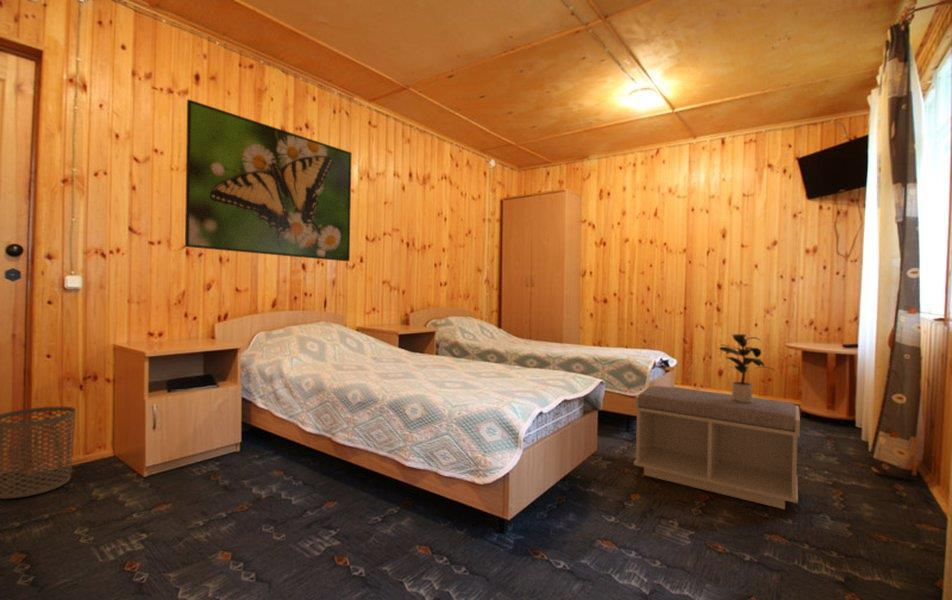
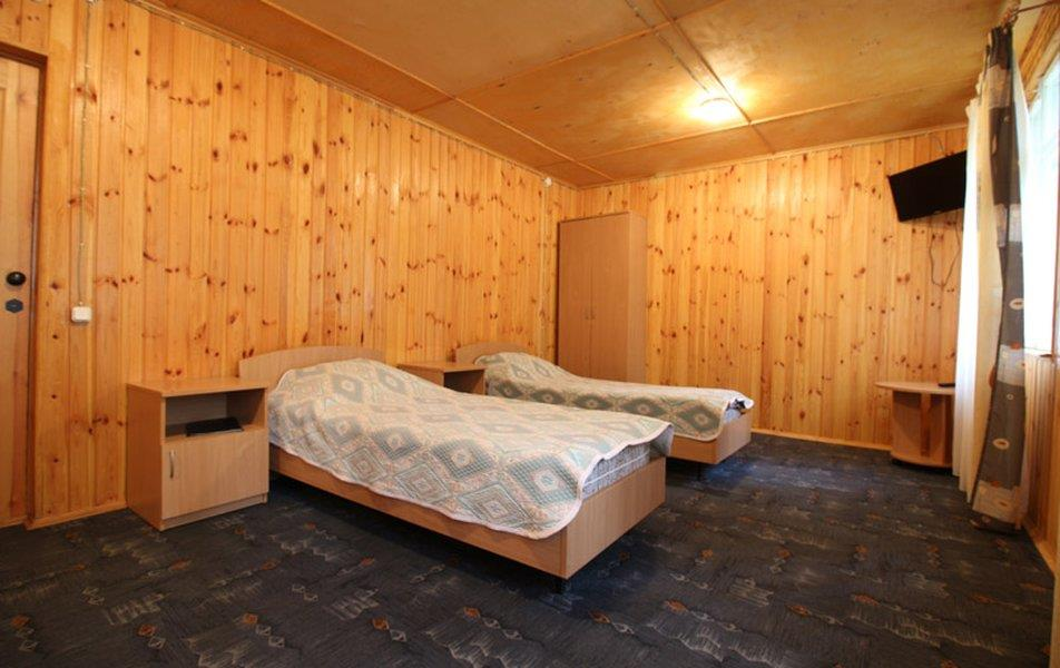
- waste bin [0,406,77,500]
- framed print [184,98,352,262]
- bench [633,385,801,510]
- potted plant [718,333,778,403]
